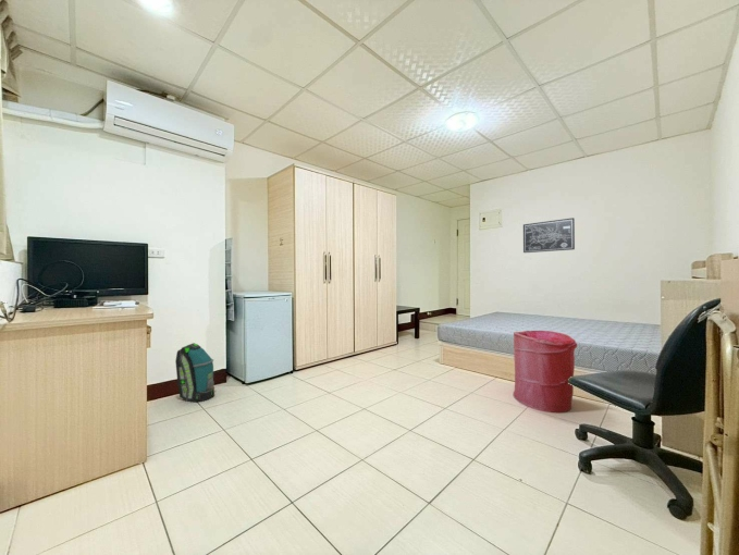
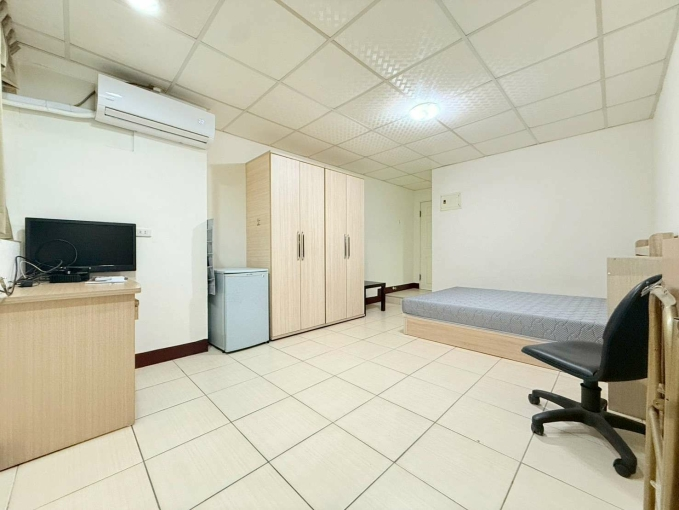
- laundry hamper [512,330,578,414]
- backpack [174,342,215,404]
- wall art [522,217,576,254]
